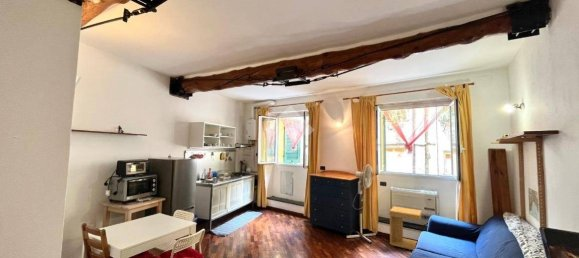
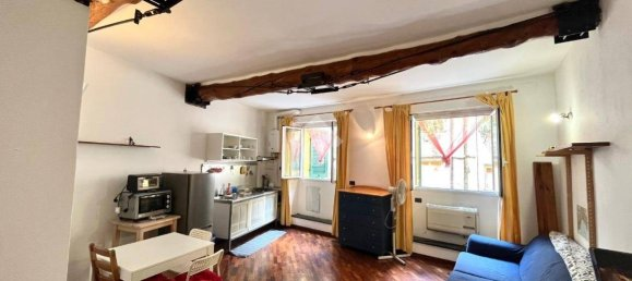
- side table [389,205,423,251]
